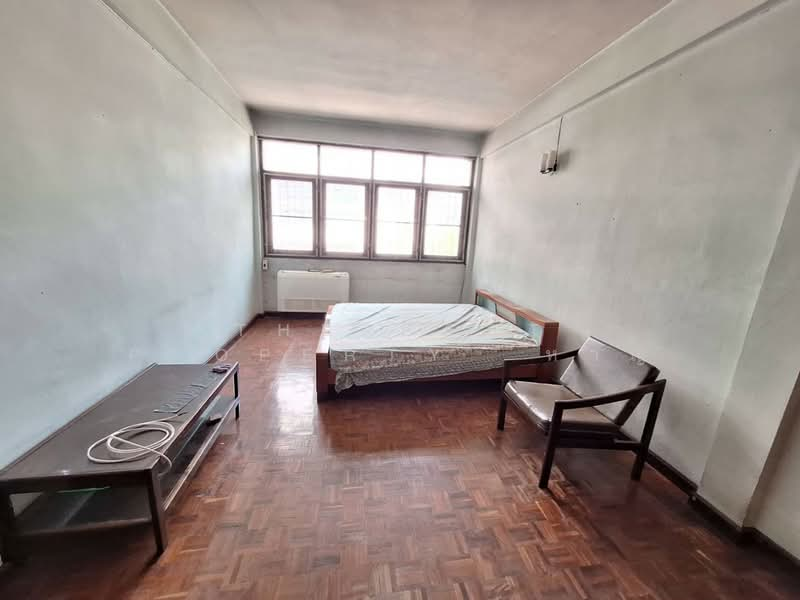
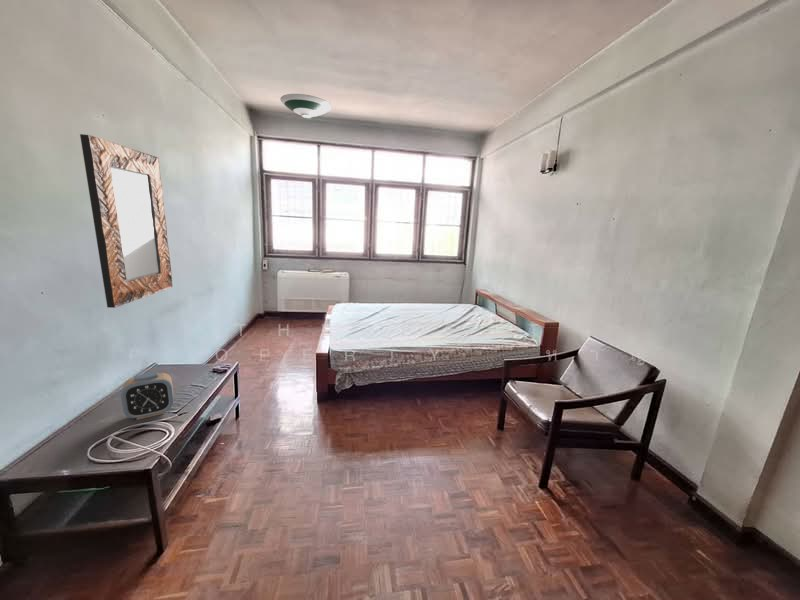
+ alarm clock [120,372,174,421]
+ home mirror [79,133,173,309]
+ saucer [279,93,333,119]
